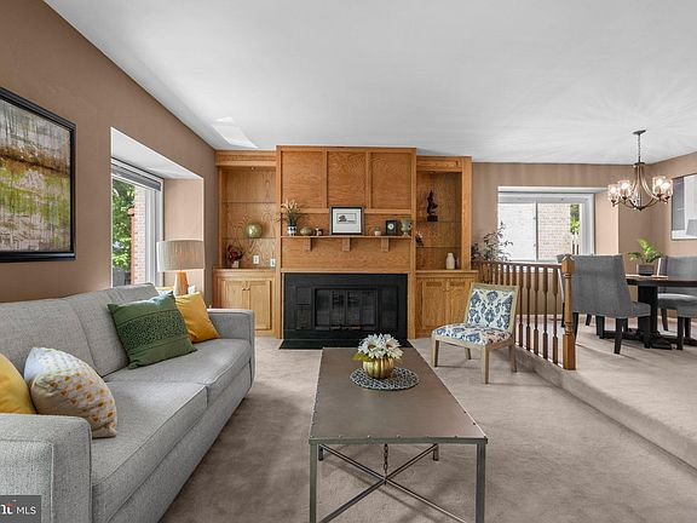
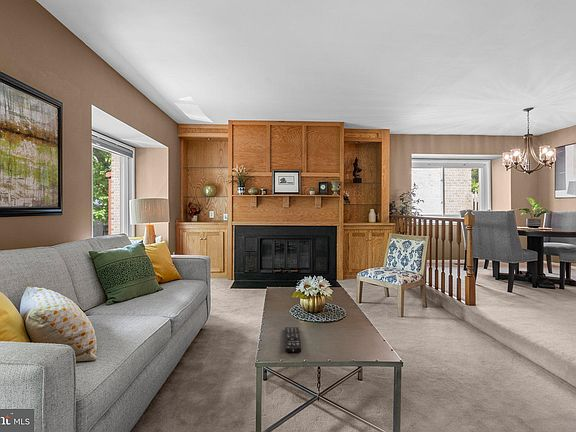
+ remote control [284,326,302,353]
